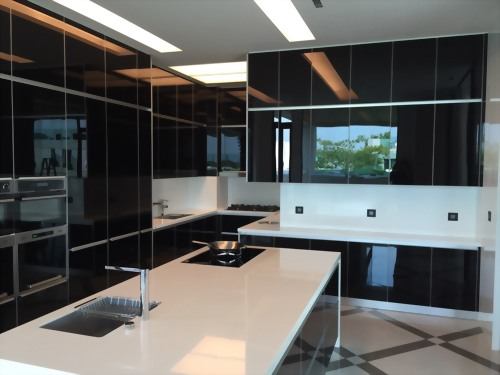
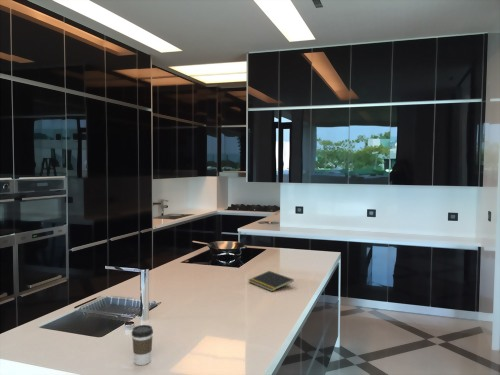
+ coffee cup [131,324,154,366]
+ notepad [248,270,295,292]
